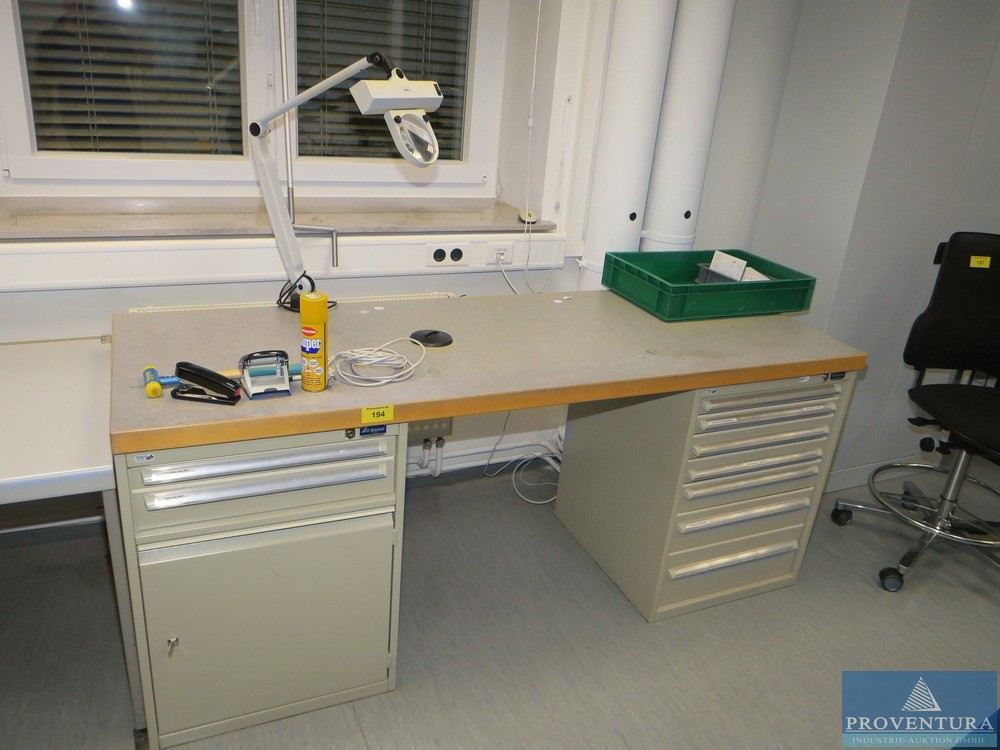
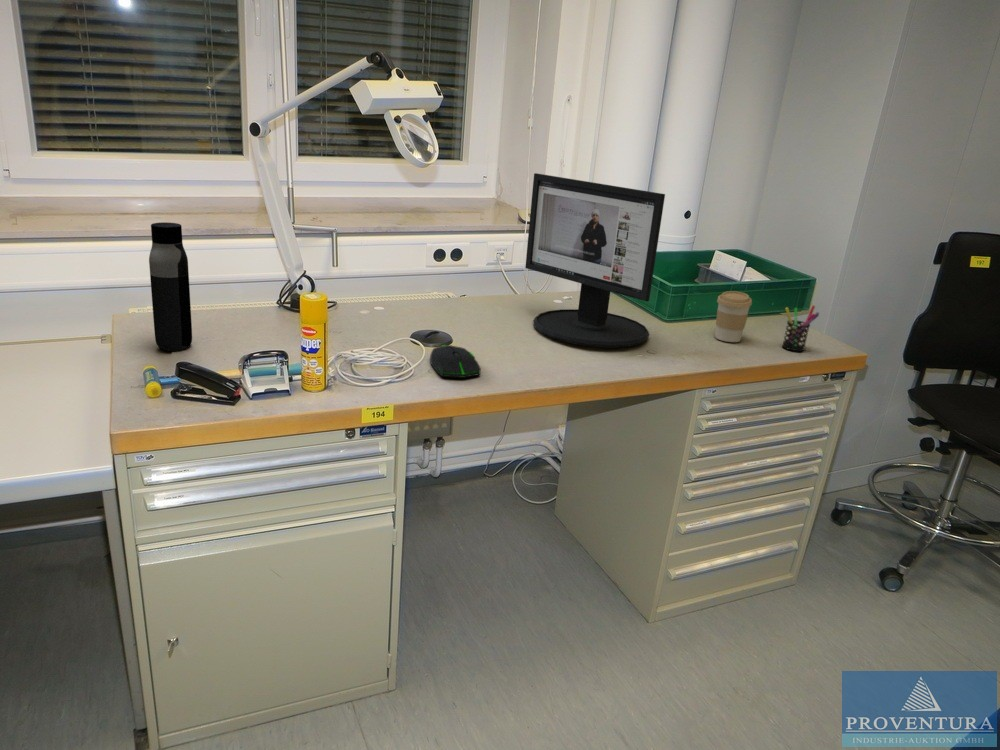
+ computer monitor [524,172,666,349]
+ coffee cup [714,290,753,343]
+ computer mouse [429,344,482,379]
+ pen holder [781,304,820,352]
+ water bottle [148,222,193,352]
